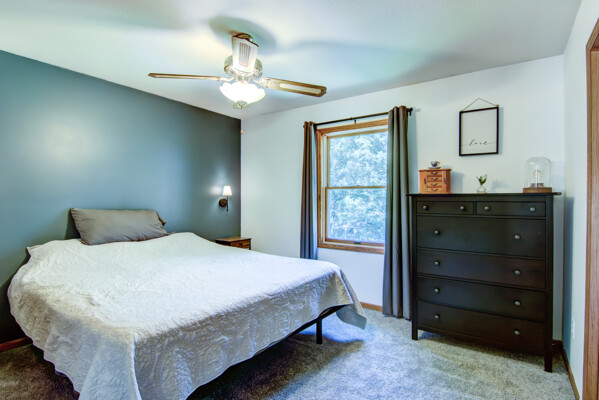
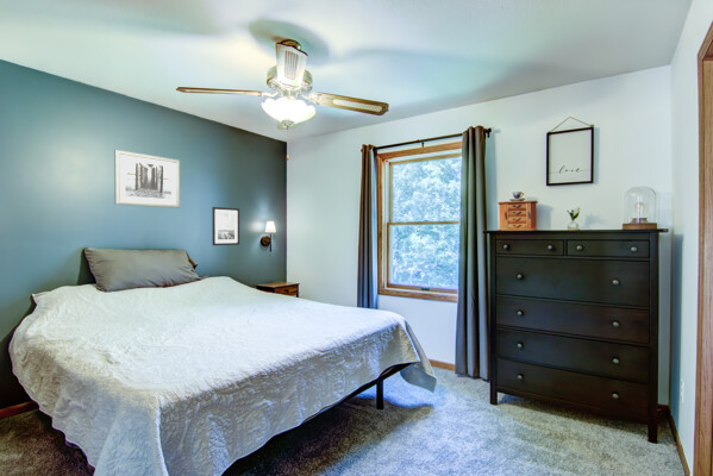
+ wall art [113,149,181,209]
+ wall art [211,206,240,246]
